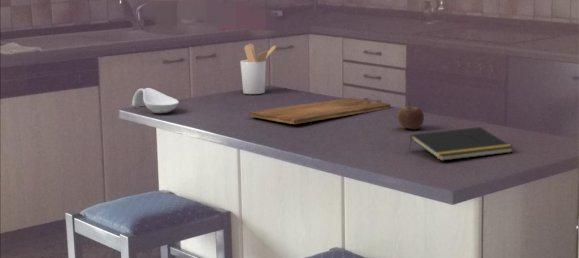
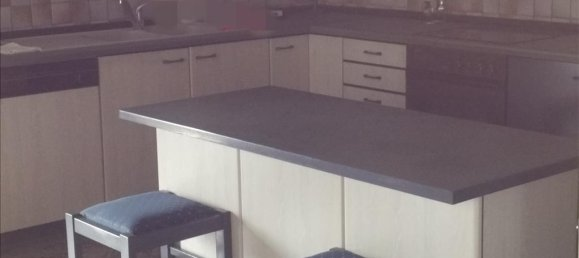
- spoon rest [131,87,180,114]
- utensil holder [239,43,278,95]
- cutting board [248,97,392,125]
- notepad [408,126,514,162]
- apple [396,102,425,130]
